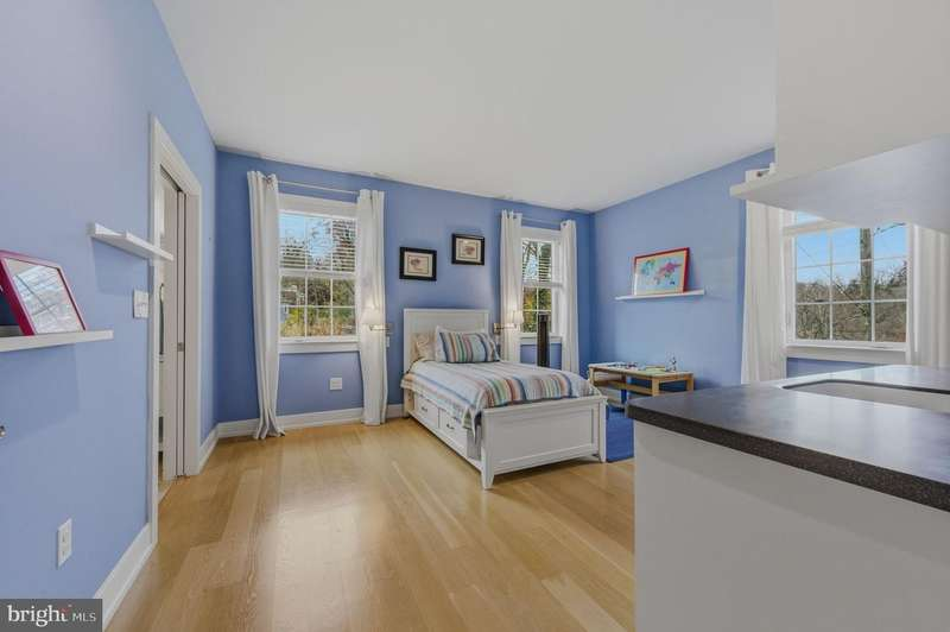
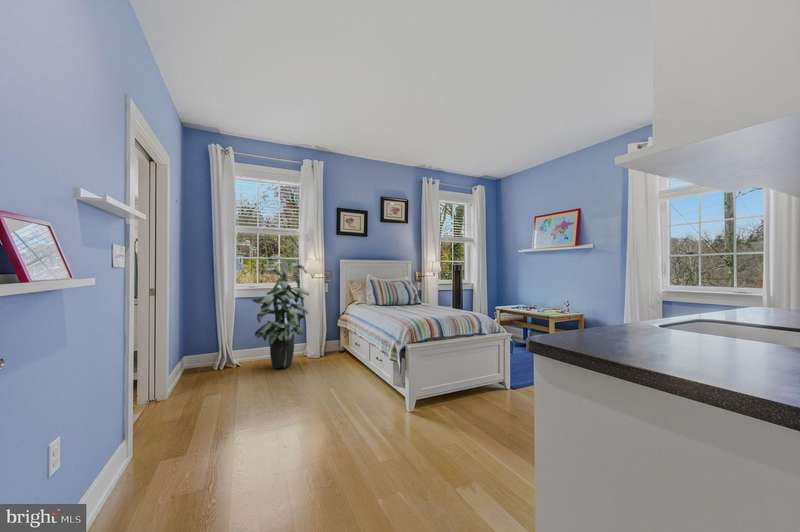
+ indoor plant [250,255,310,369]
